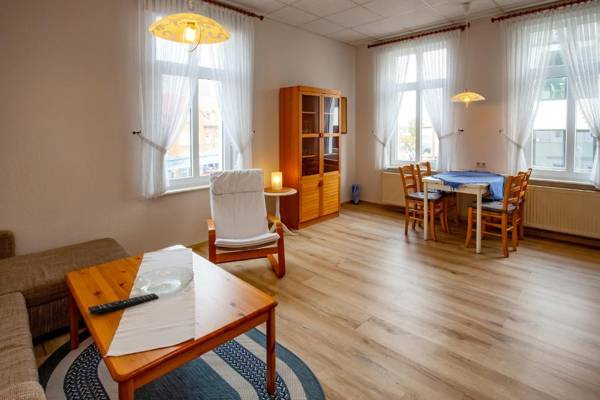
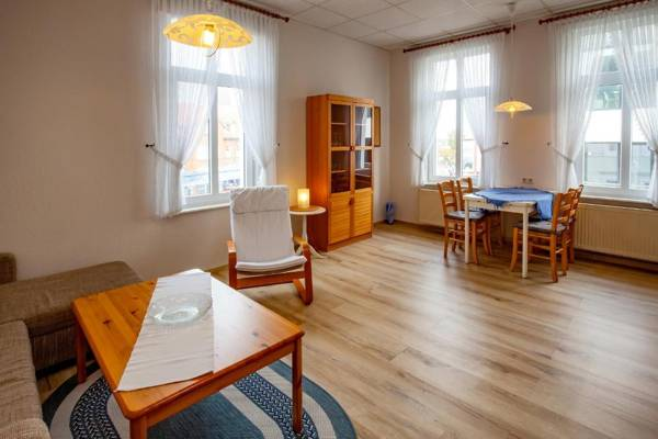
- remote control [87,292,160,316]
